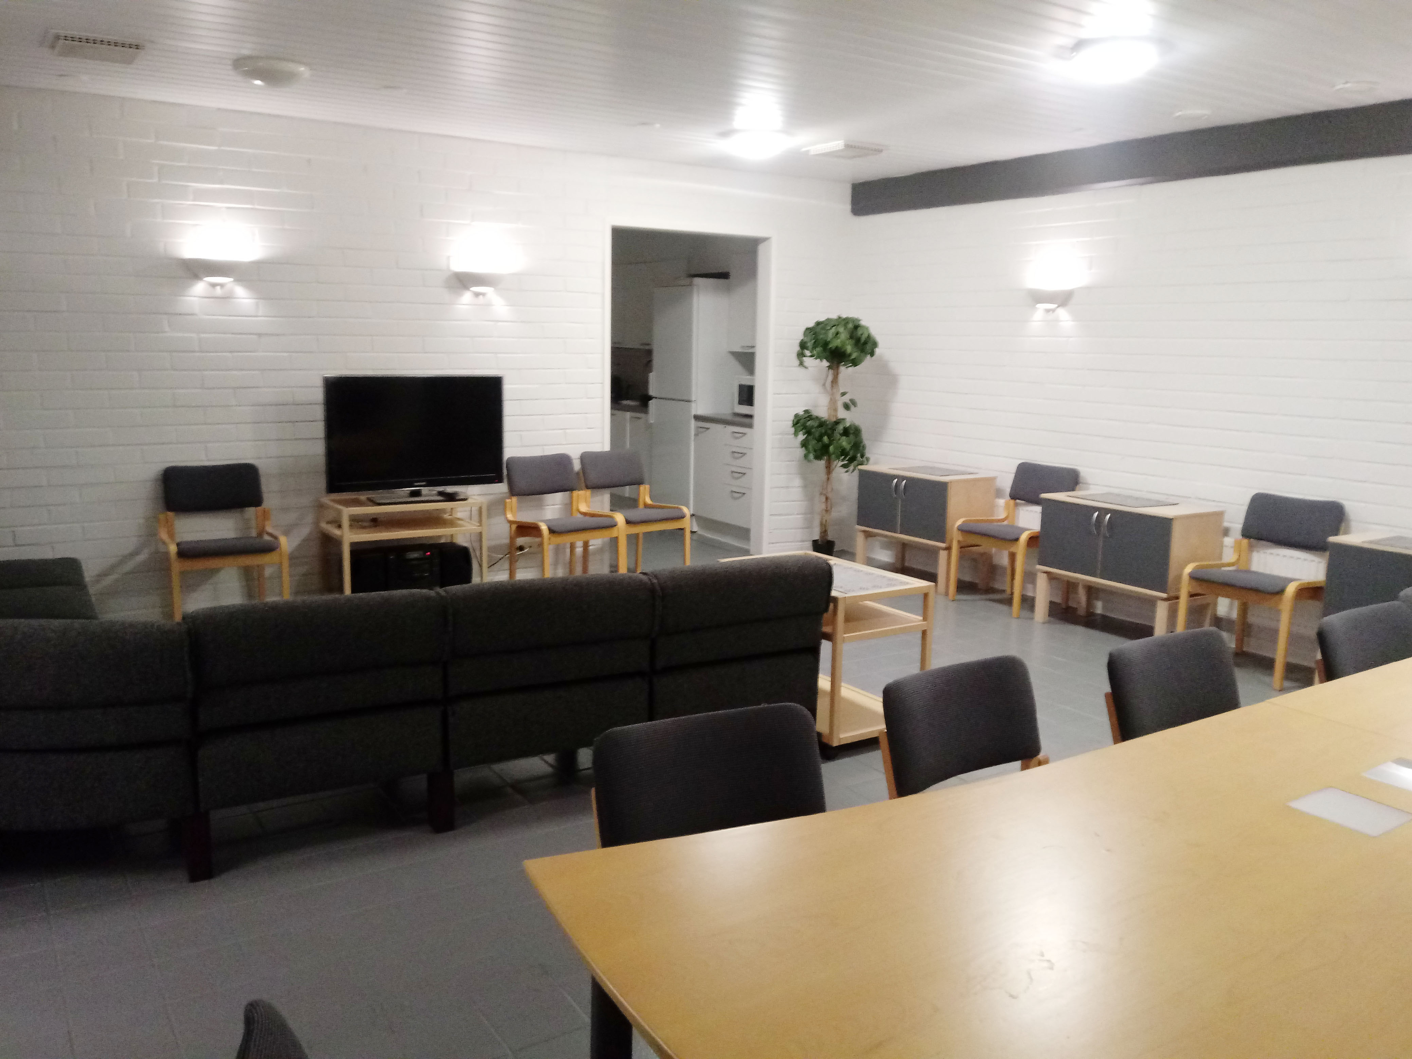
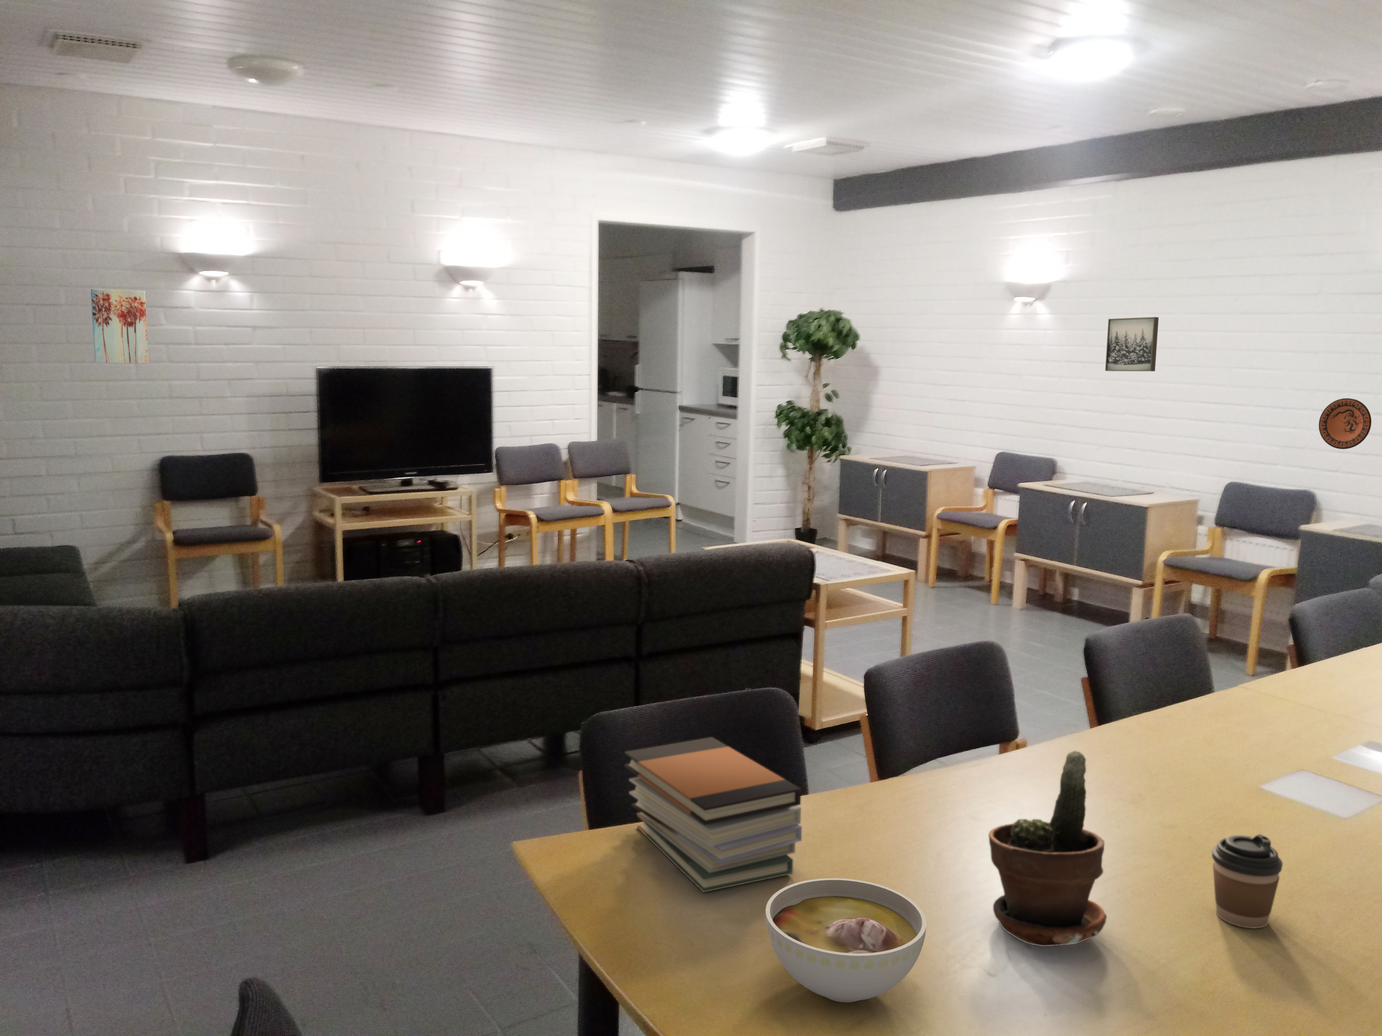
+ potted plant [988,750,1108,947]
+ wall art [1105,317,1159,372]
+ wall art [90,288,149,363]
+ decorative plate [1319,398,1372,449]
+ book stack [624,737,802,892]
+ bowl [765,878,927,1002]
+ coffee cup [1211,834,1283,928]
